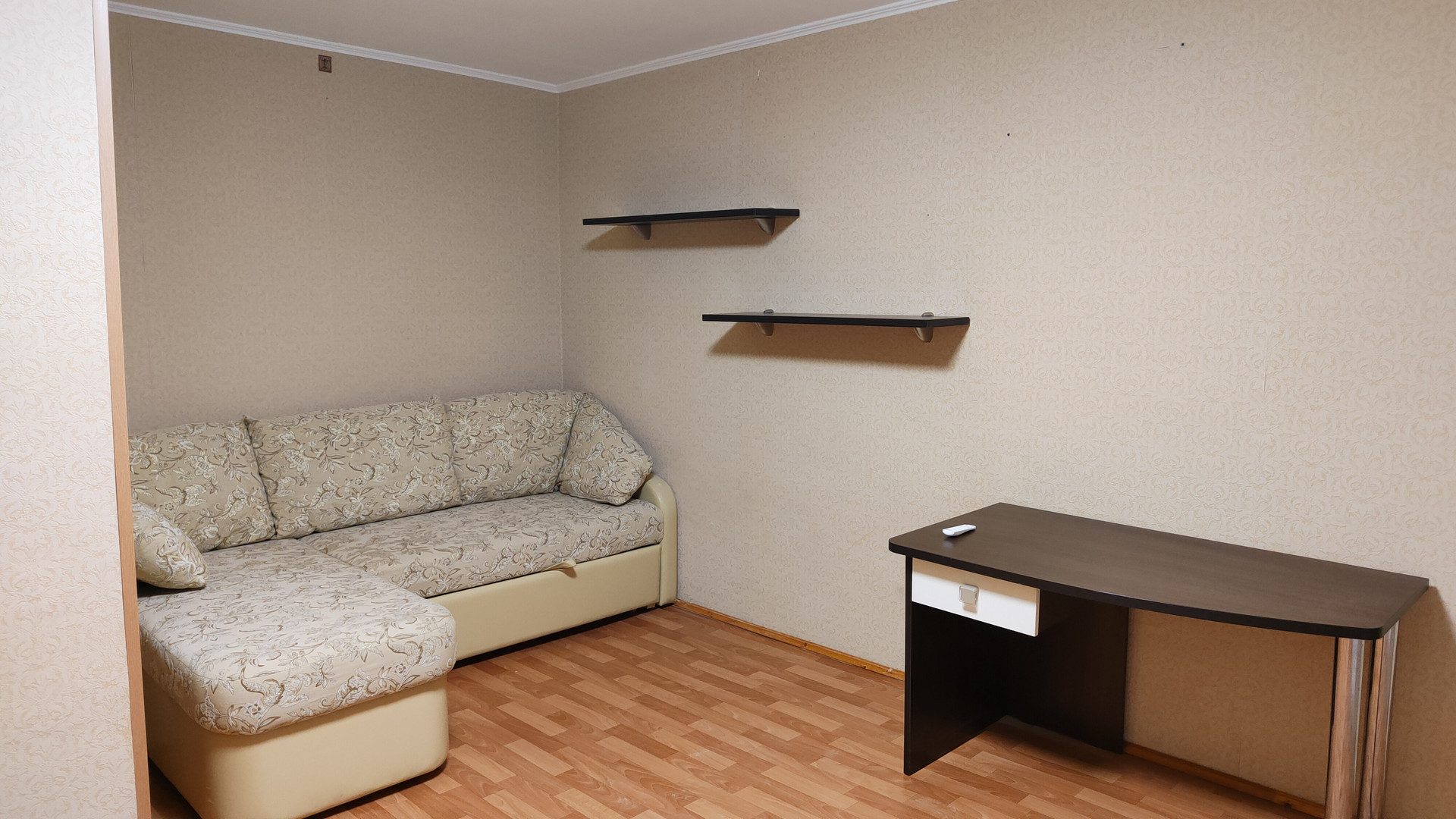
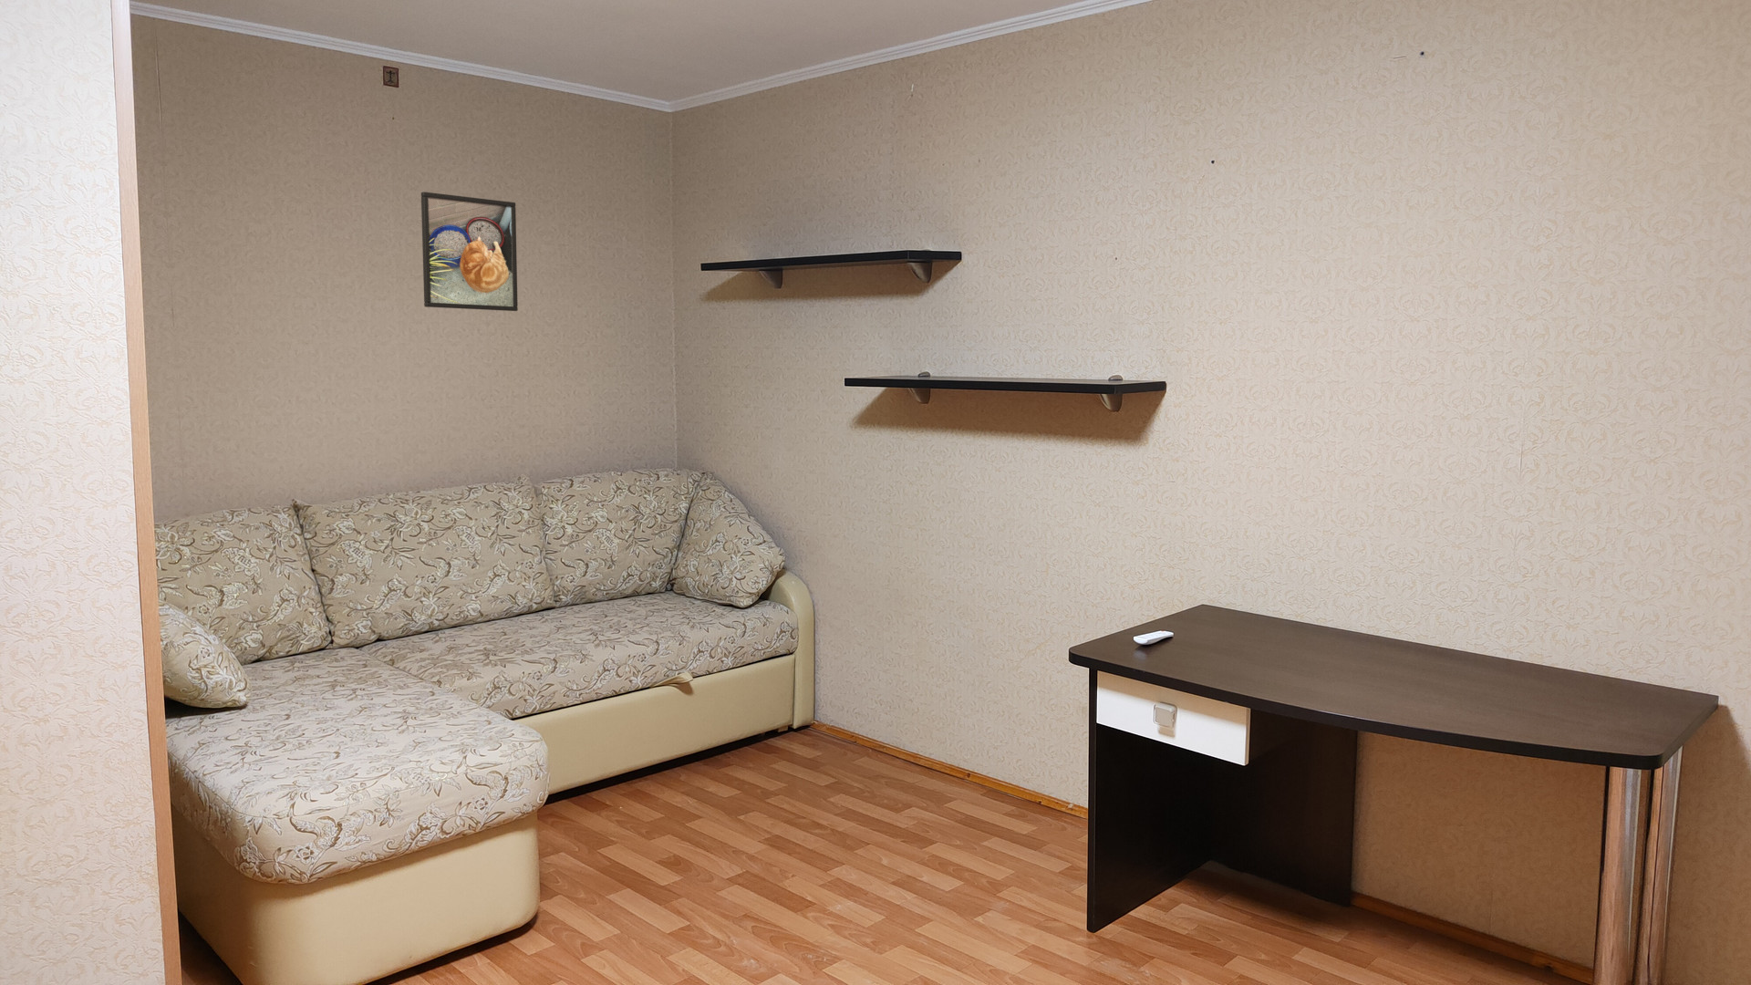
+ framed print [421,190,518,311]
